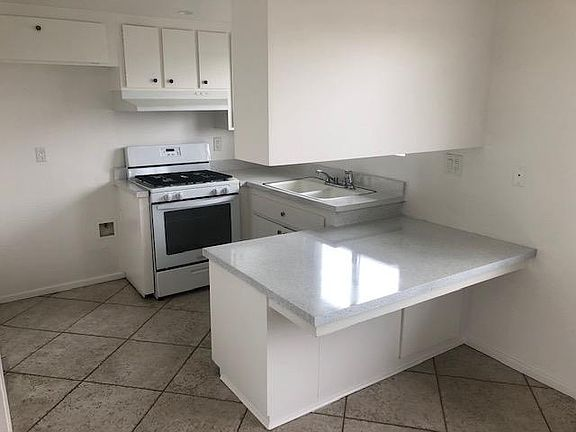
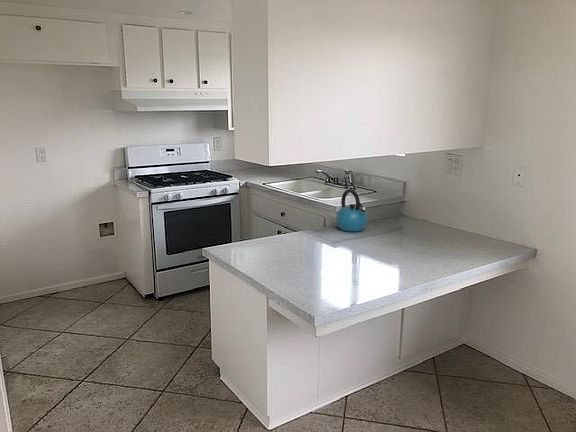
+ kettle [335,188,368,233]
